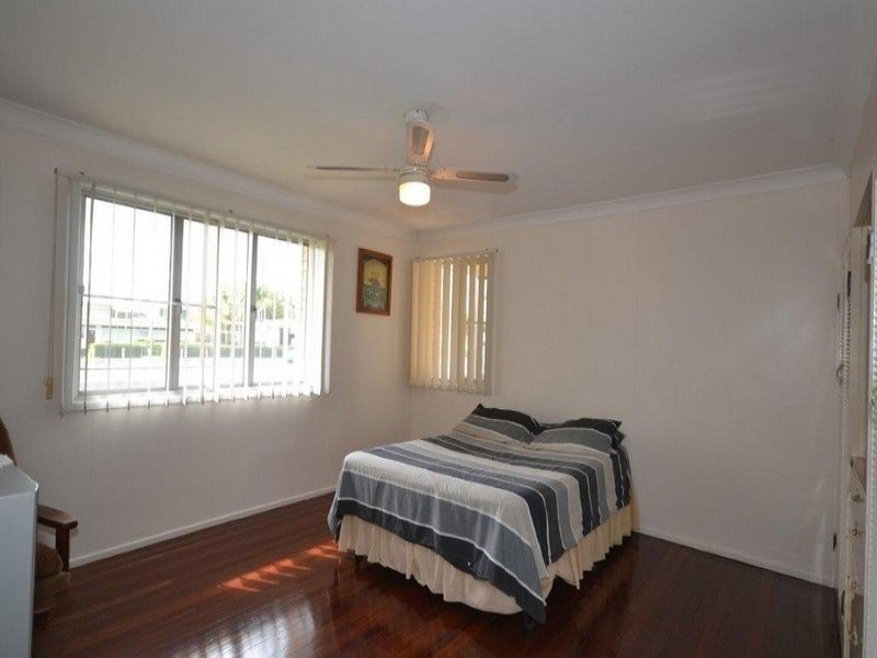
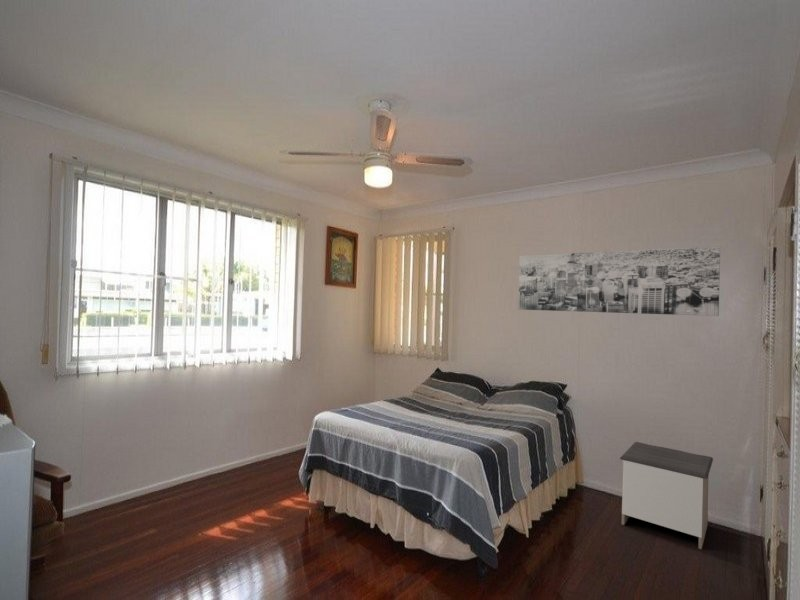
+ wall art [517,245,721,317]
+ nightstand [619,441,714,550]
